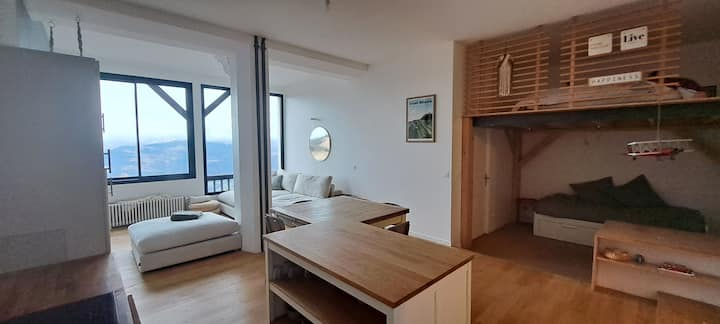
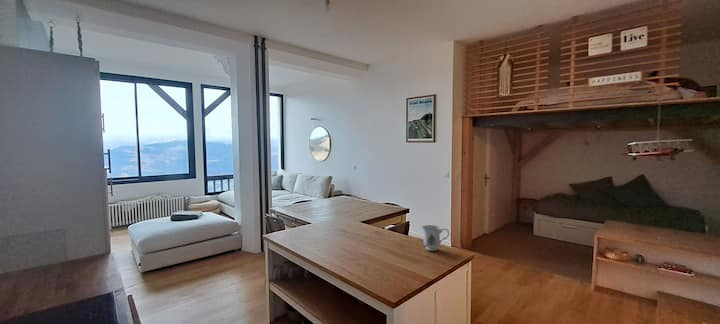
+ mug [421,224,450,252]
